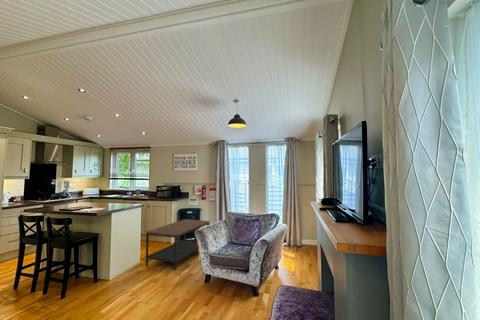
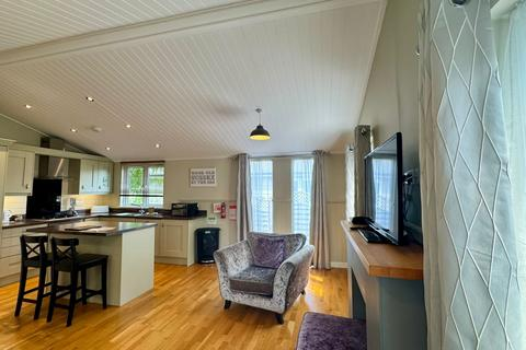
- coffee table [145,218,210,272]
